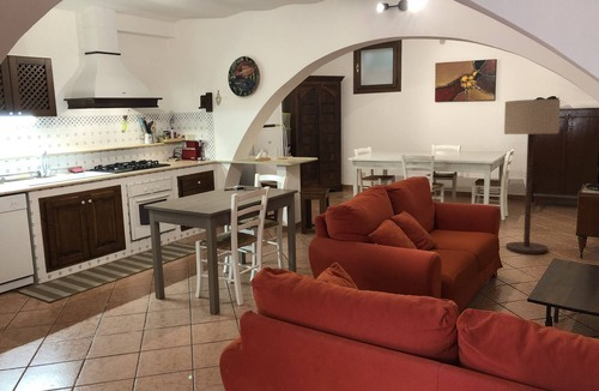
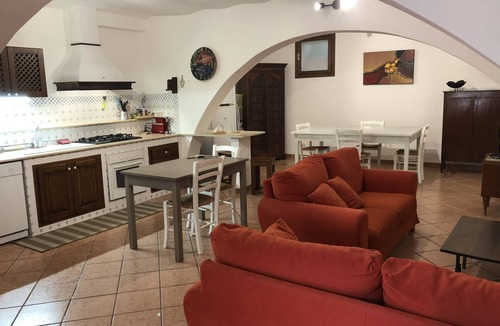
- floor lamp [503,98,562,254]
